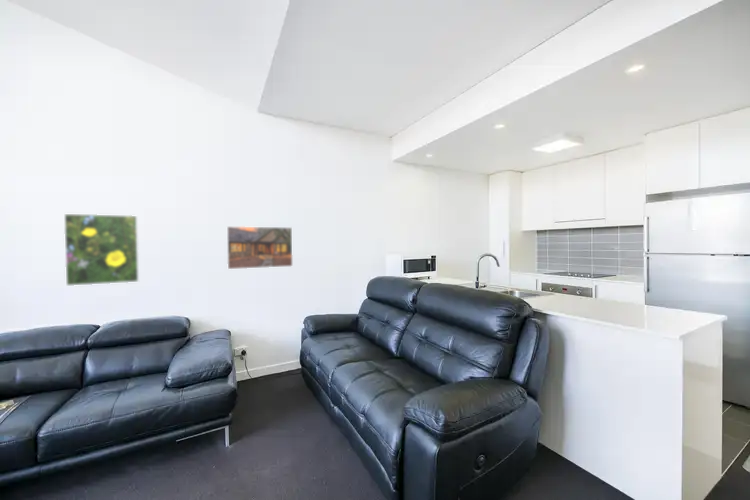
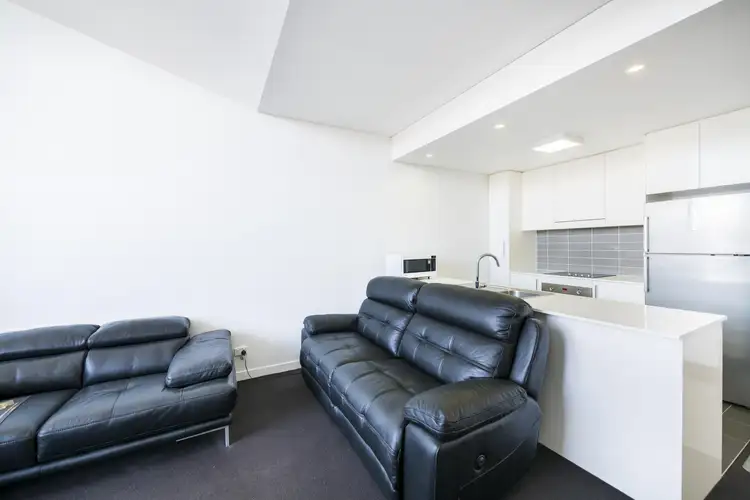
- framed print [63,213,140,287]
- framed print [226,225,294,270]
